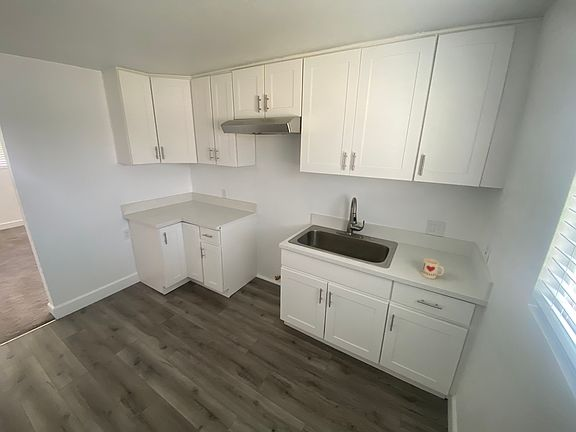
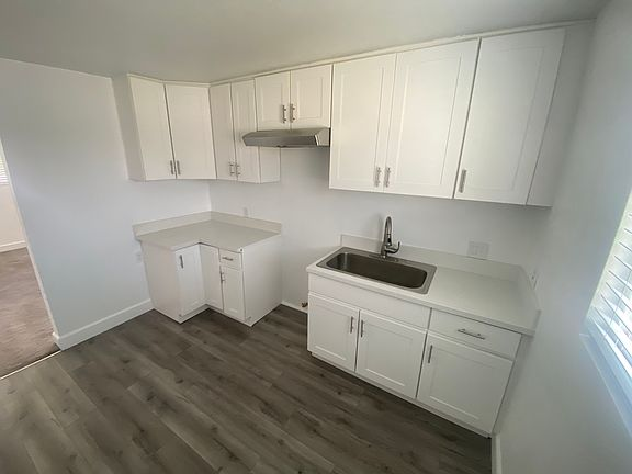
- mug [420,257,445,280]
